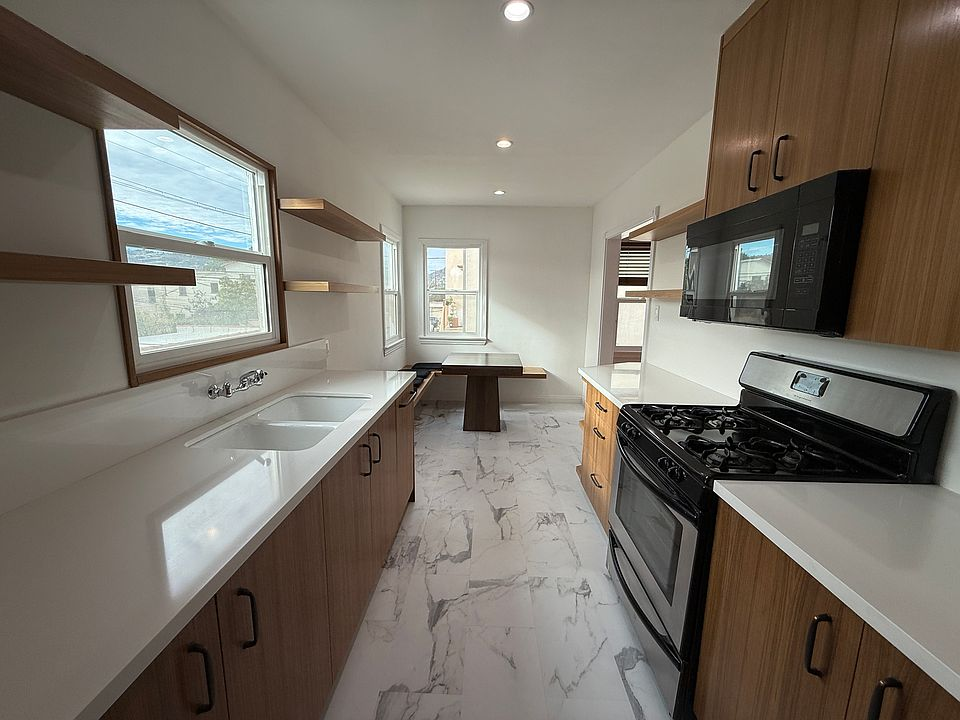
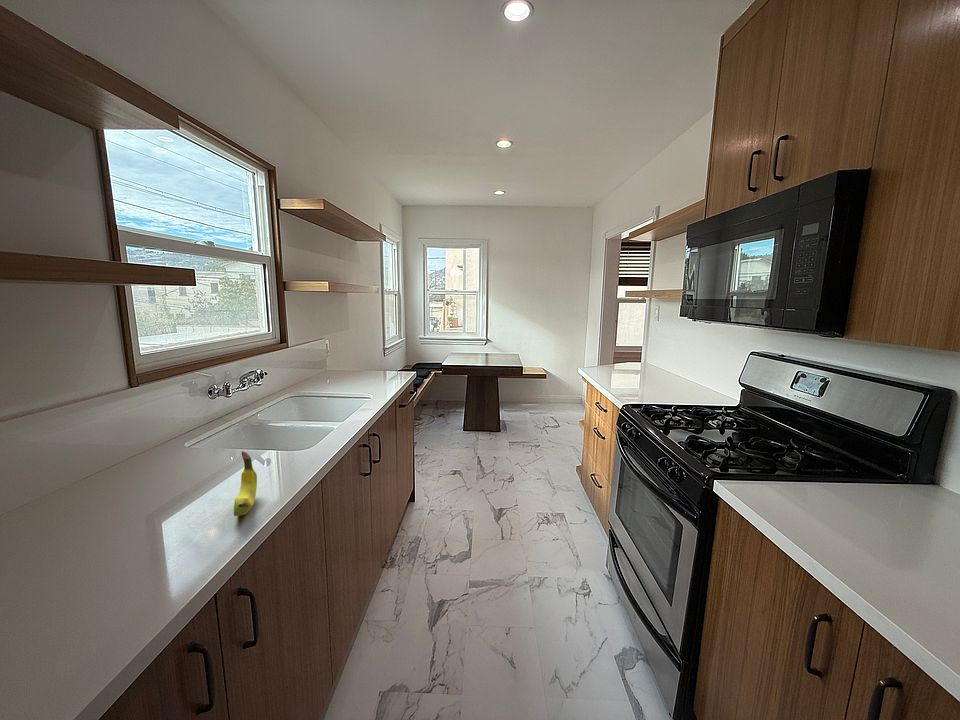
+ fruit [233,450,258,517]
